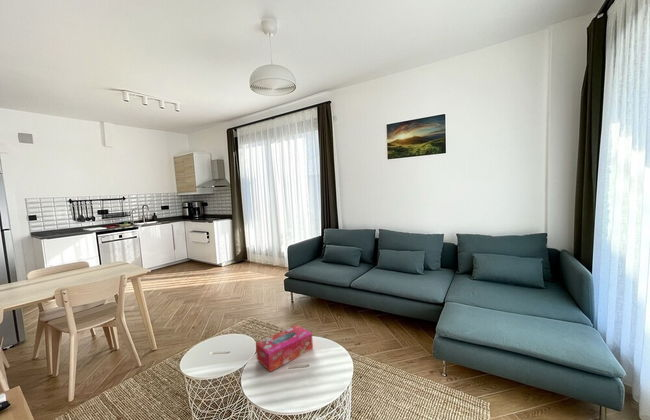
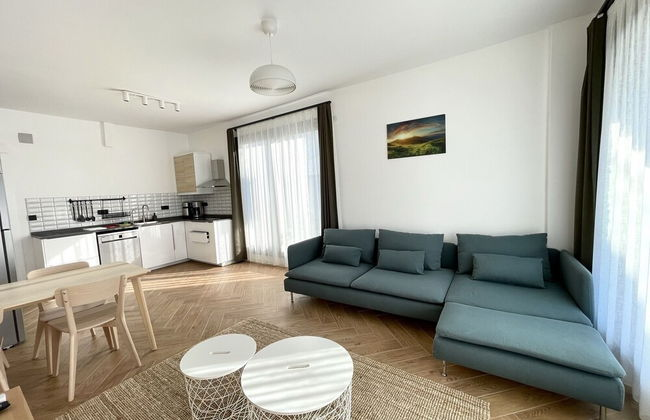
- tissue box [255,324,314,373]
